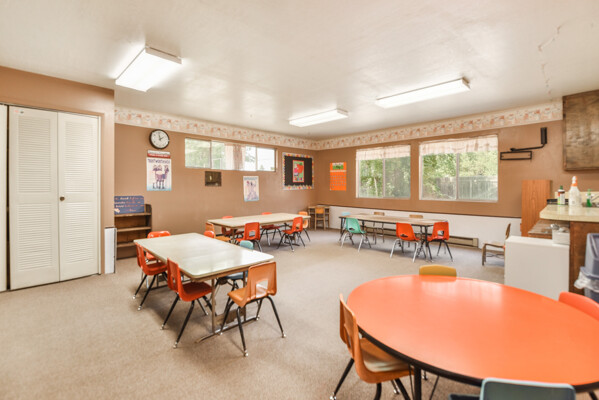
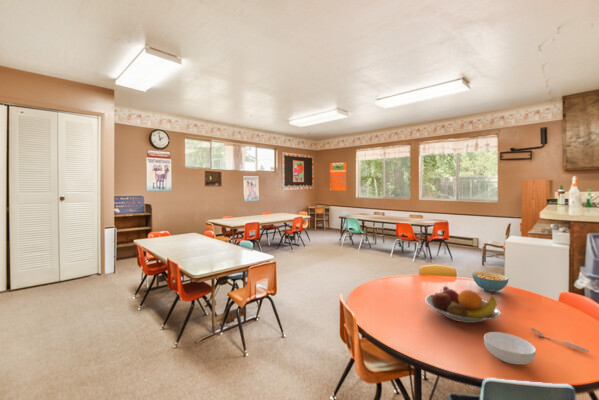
+ cereal bowl [483,331,537,365]
+ cereal bowl [471,271,510,293]
+ spoon [530,327,591,353]
+ fruit bowl [424,285,502,324]
